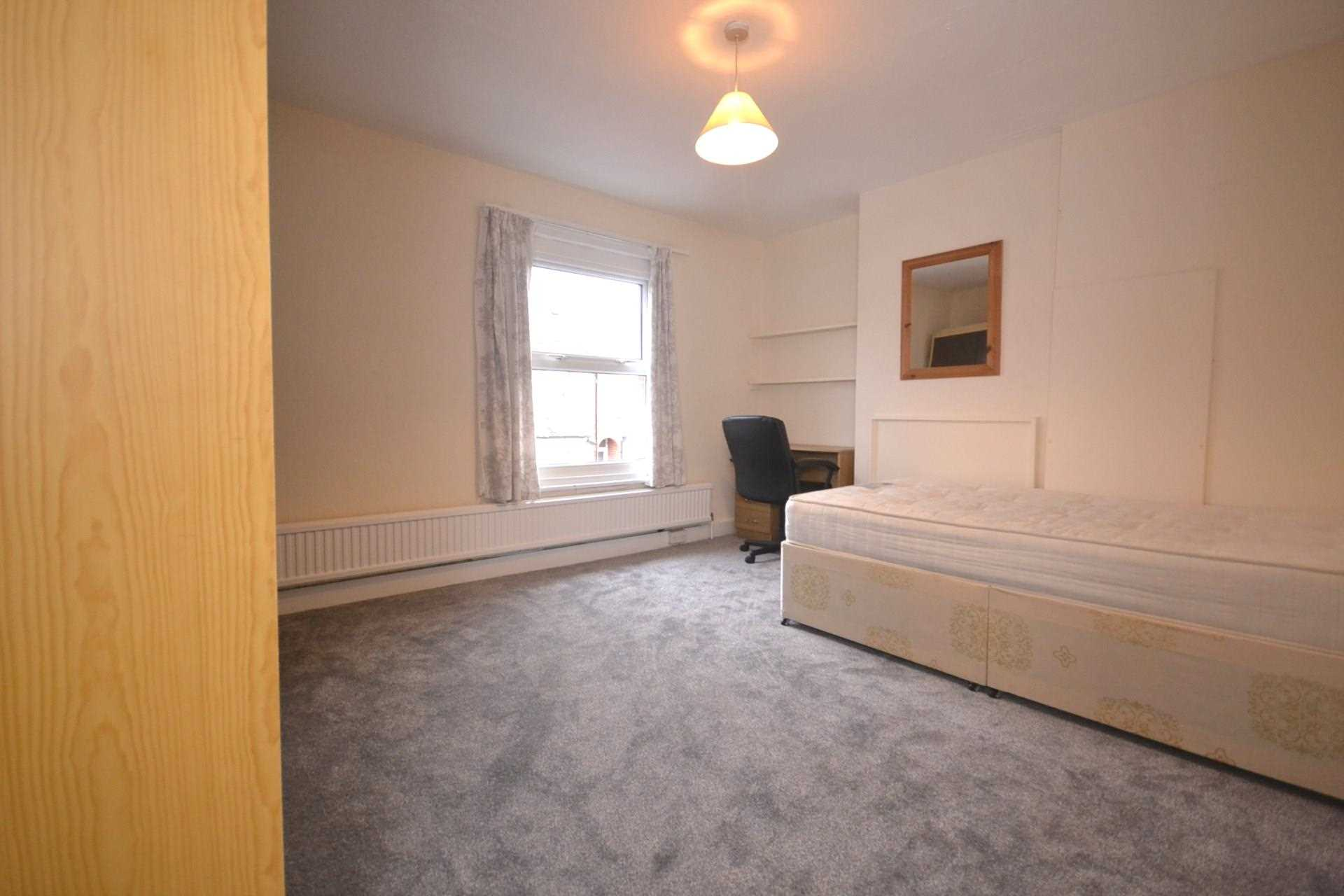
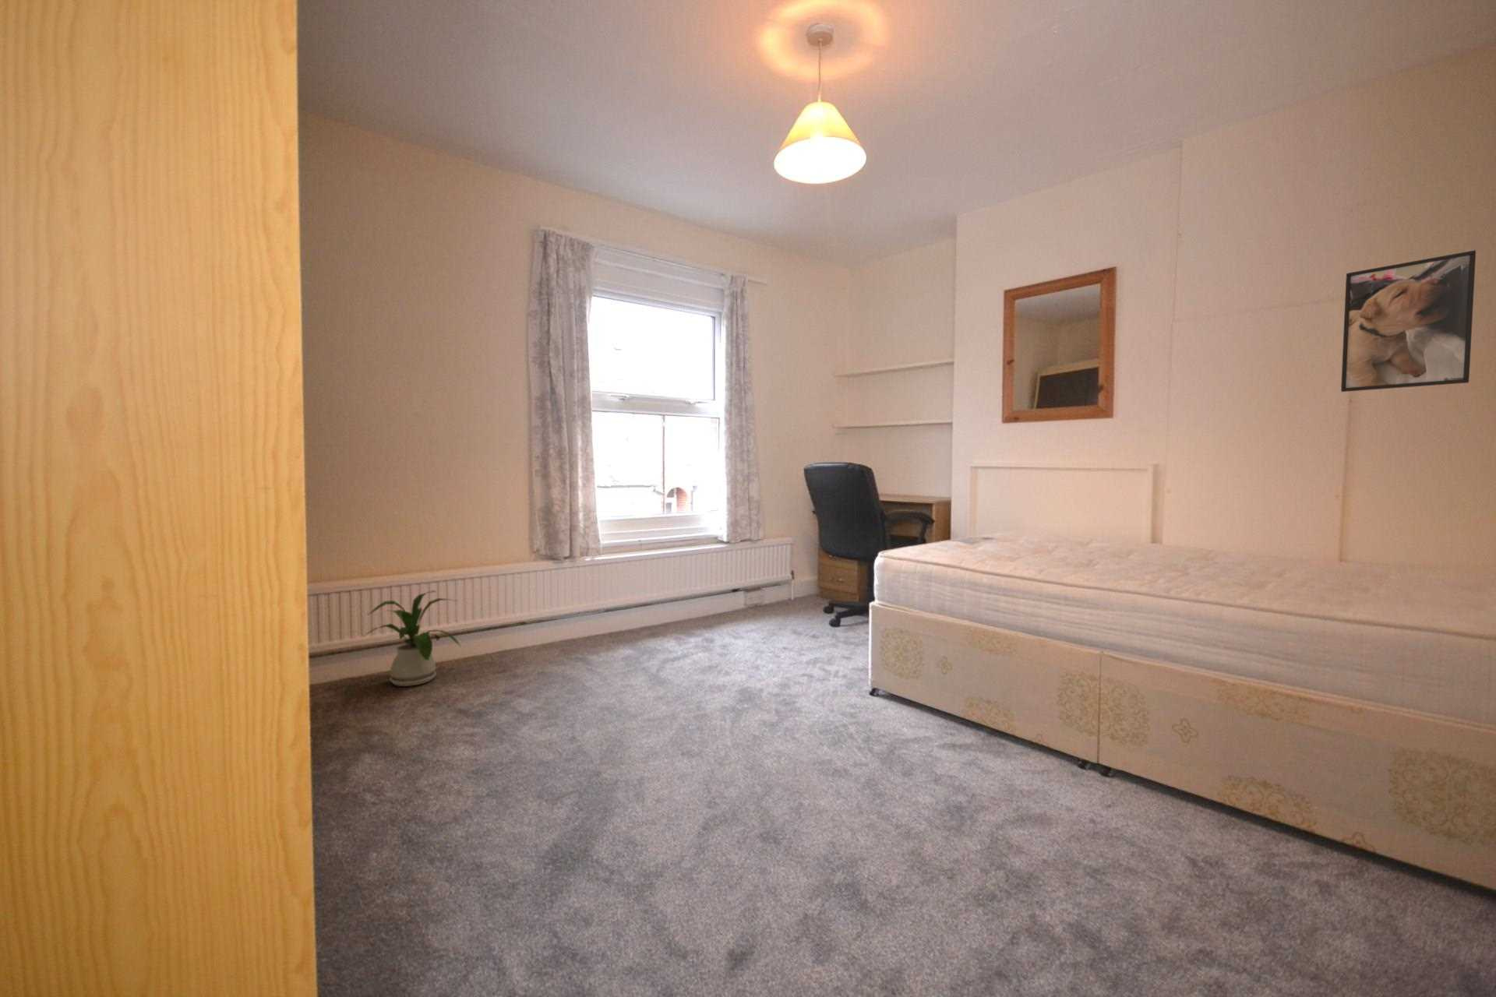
+ house plant [365,590,461,687]
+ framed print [1340,249,1477,393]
